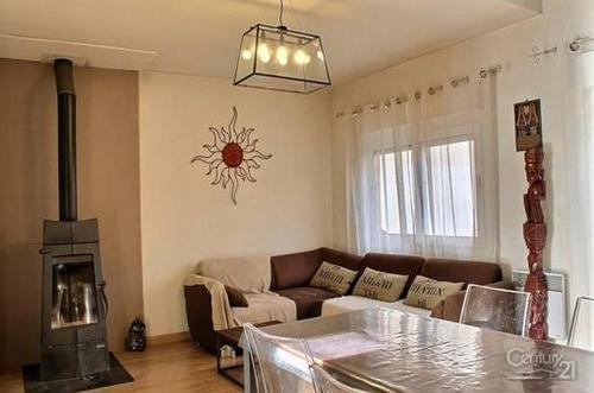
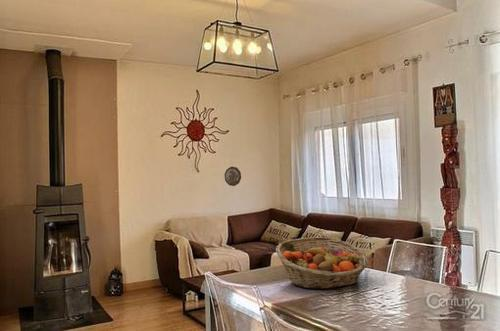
+ decorative plate [224,166,242,187]
+ fruit basket [275,236,370,290]
